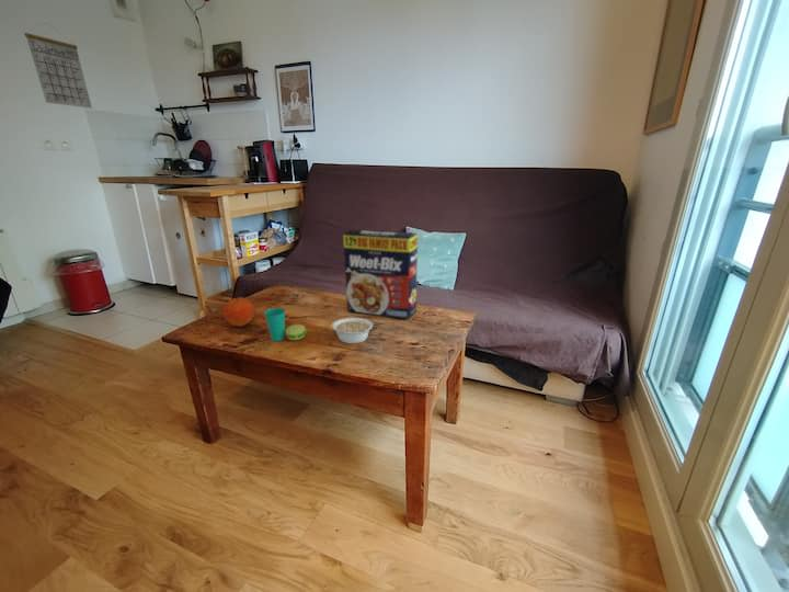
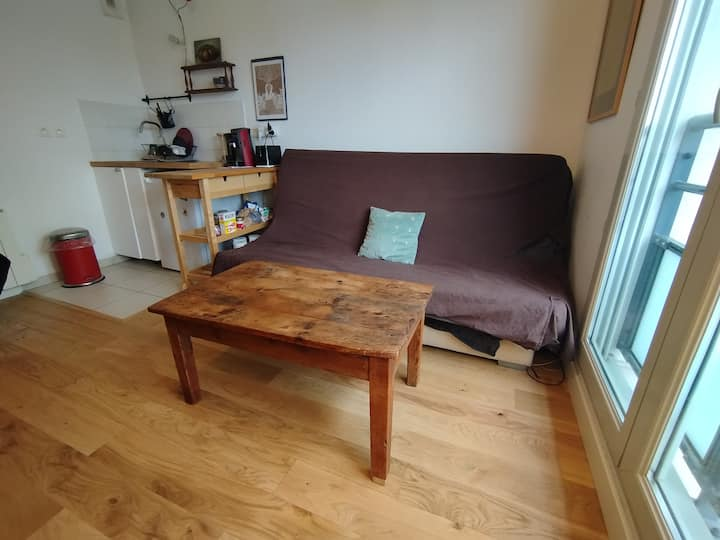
- calendar [24,22,93,110]
- legume [331,317,374,344]
- cup [263,307,308,342]
- fruit [222,296,255,328]
- cereal box [342,228,419,320]
